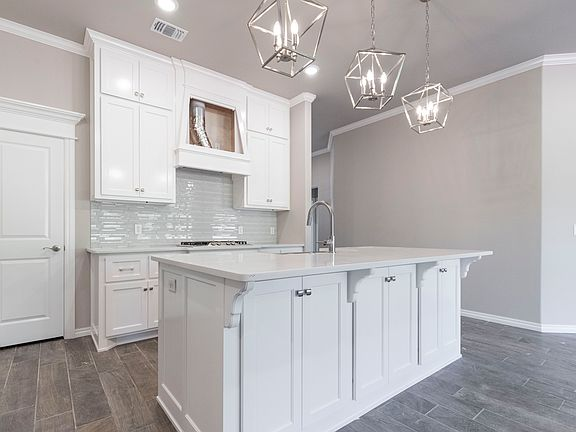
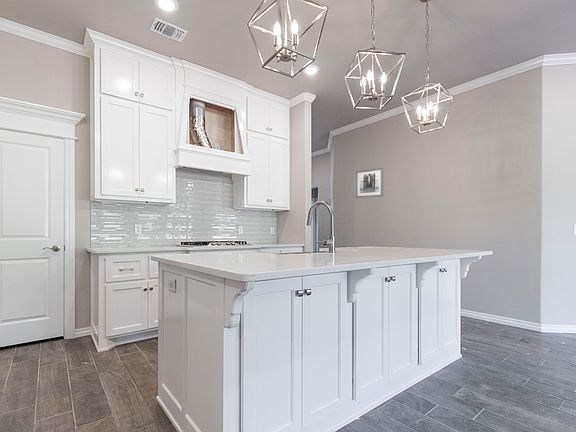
+ wall art [355,166,384,199]
